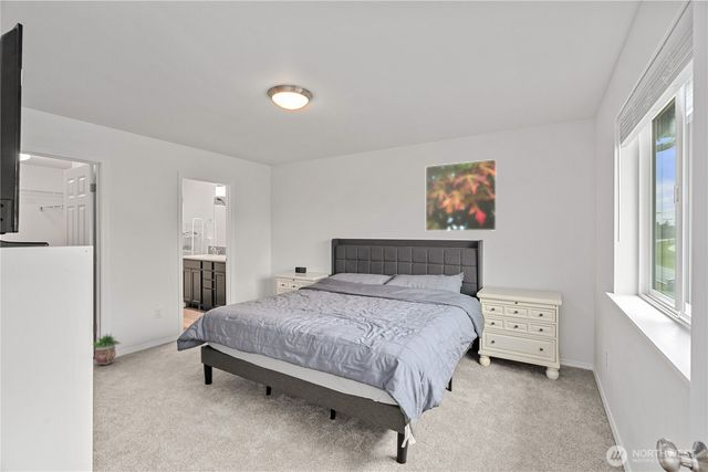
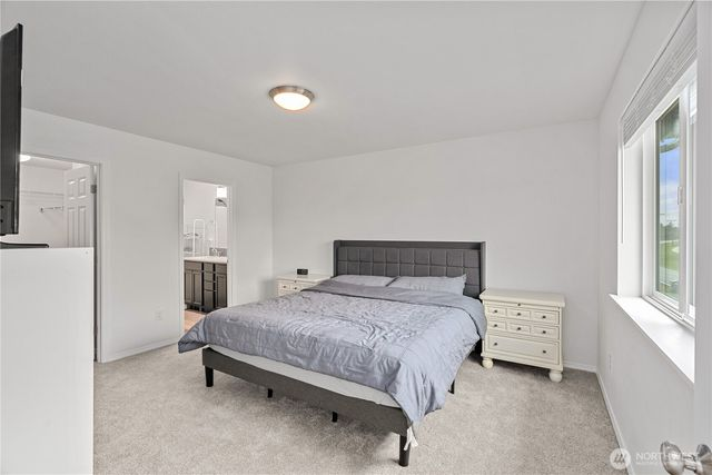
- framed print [425,158,498,232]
- potted plant [93,332,122,366]
